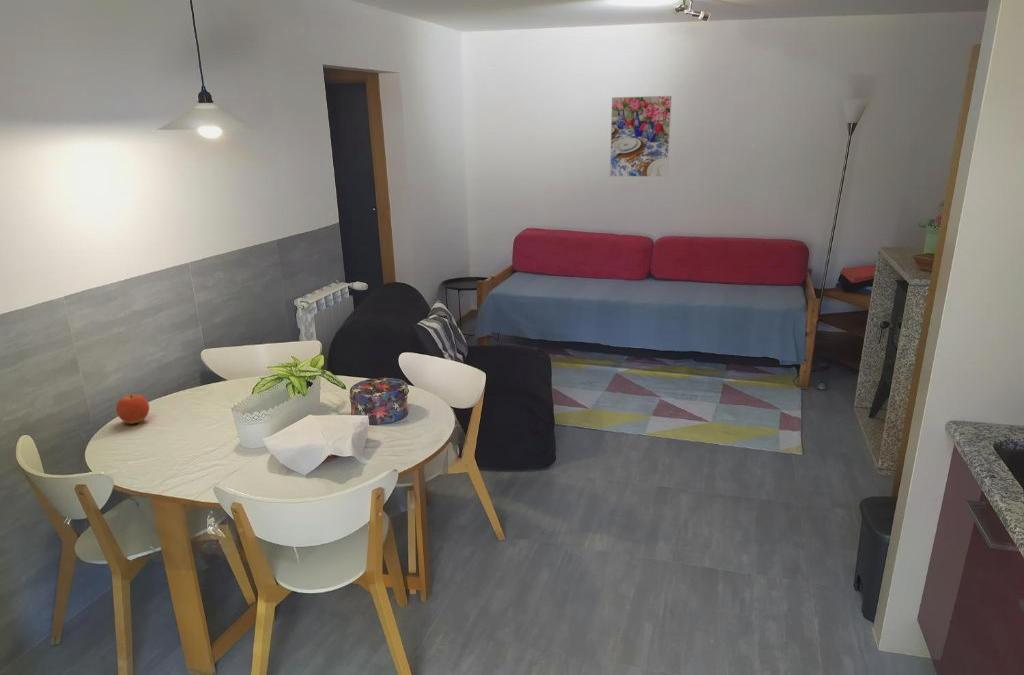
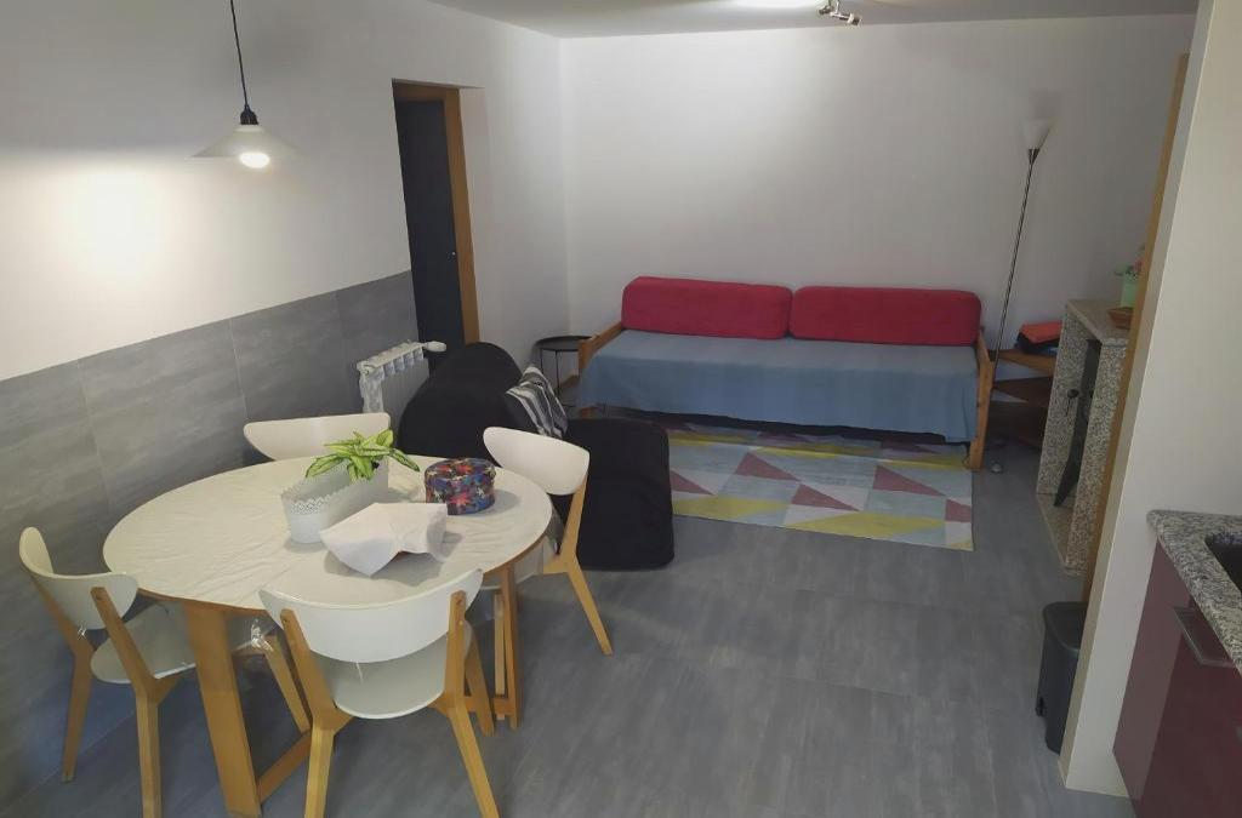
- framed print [609,95,673,178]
- fruit [115,393,150,425]
